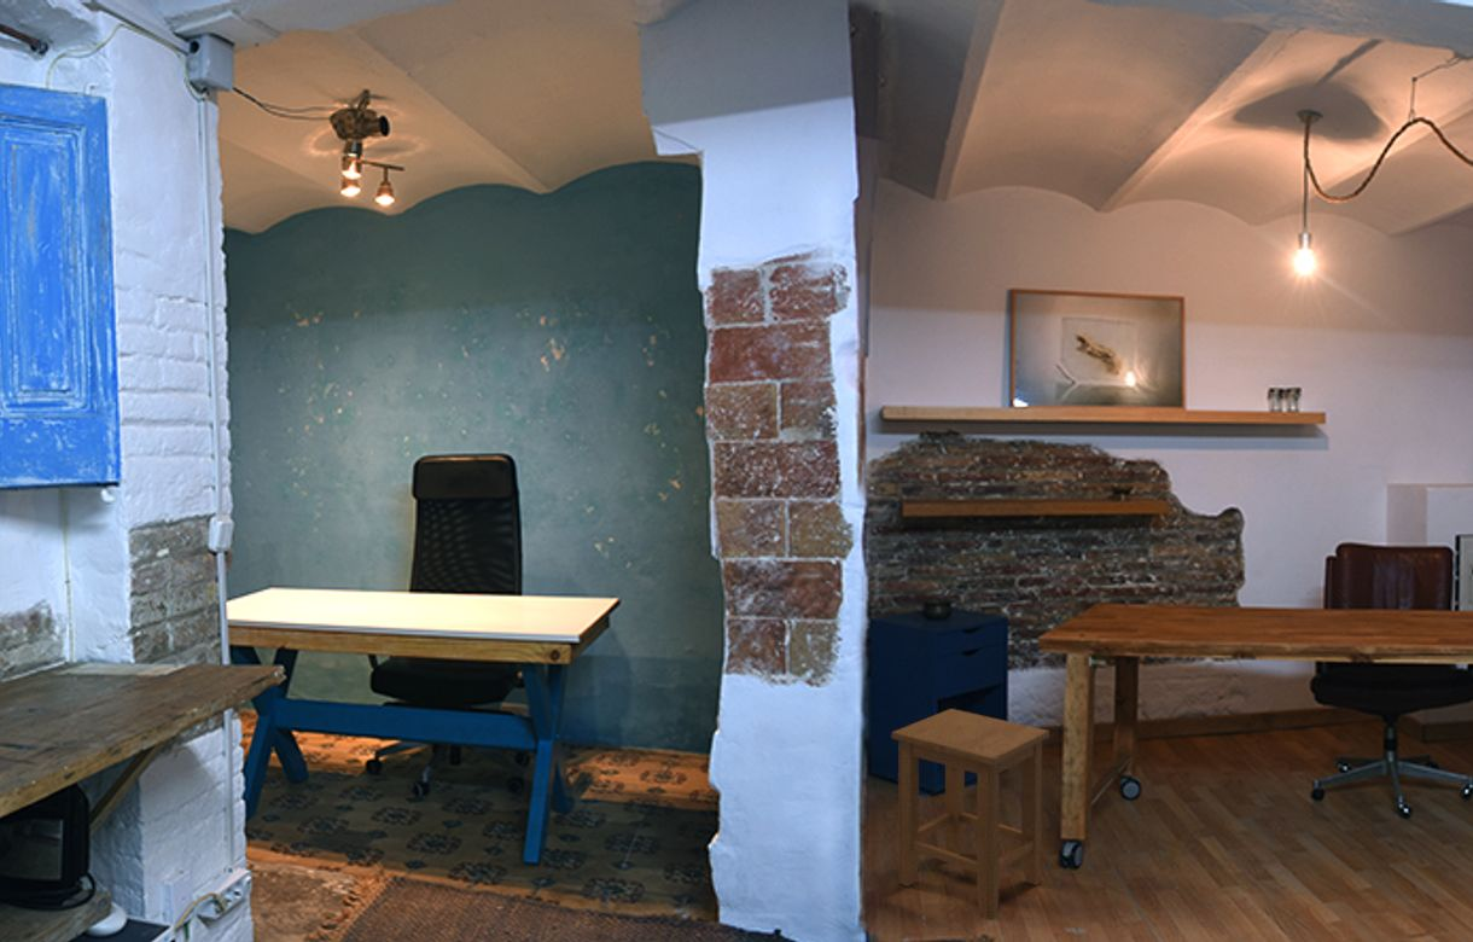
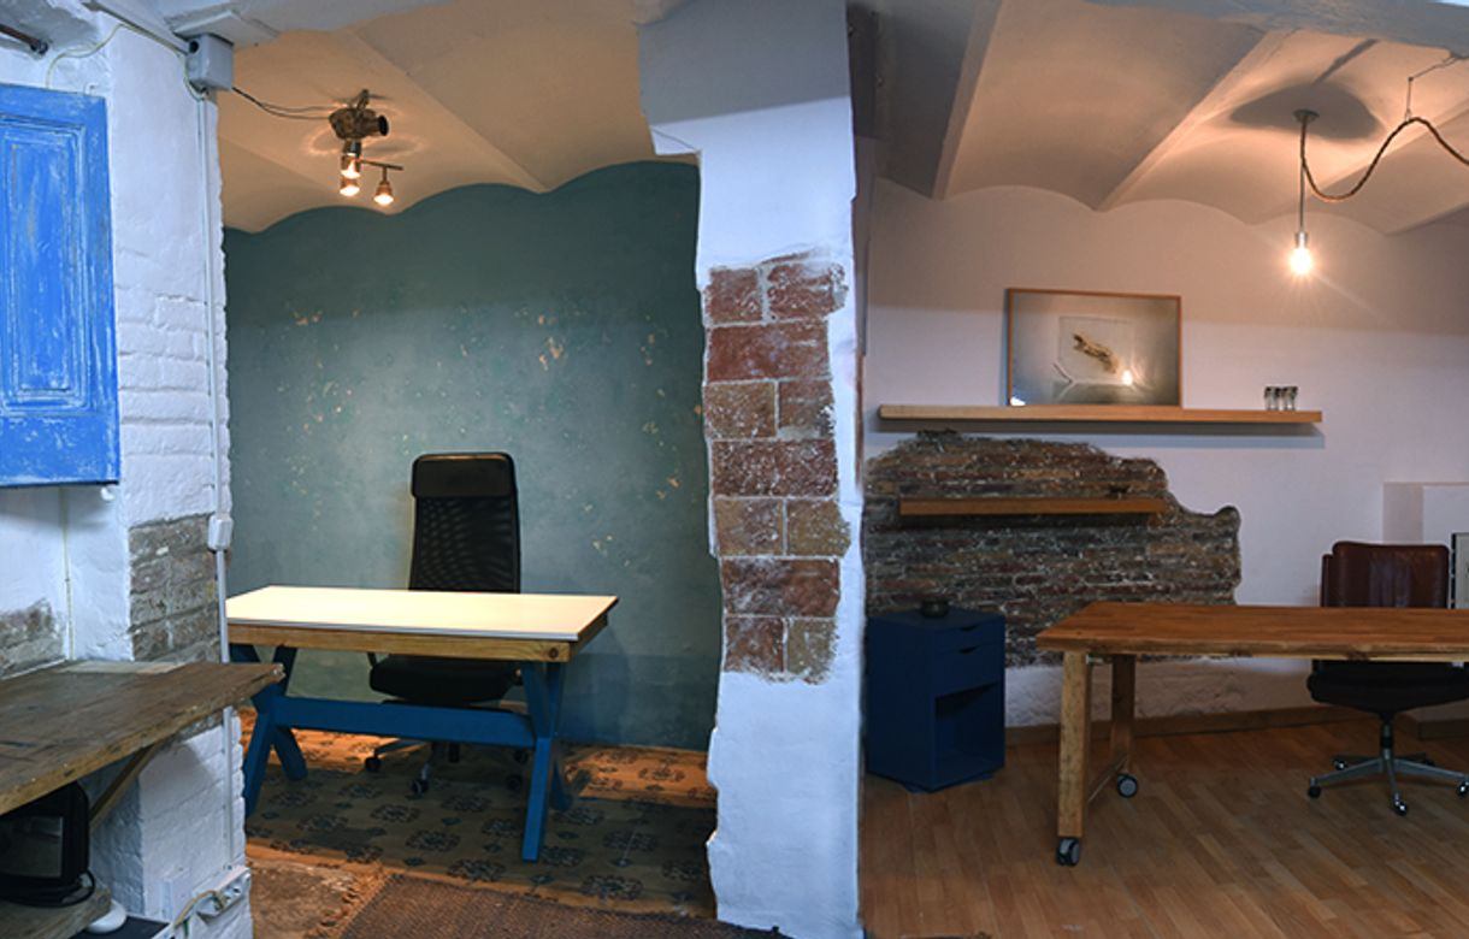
- stool [890,708,1050,921]
